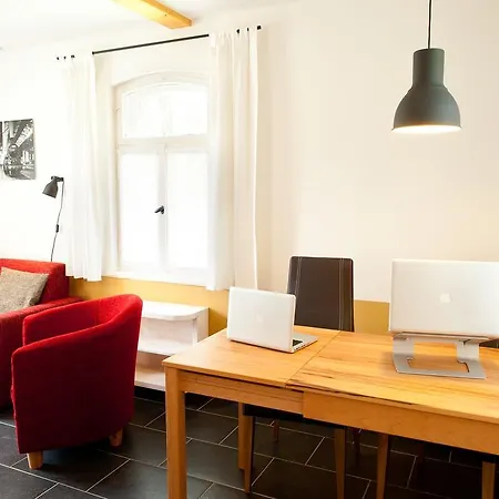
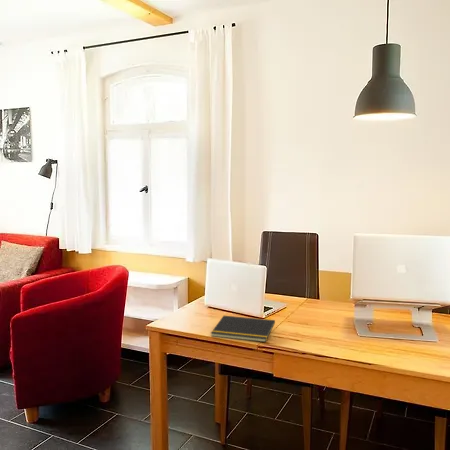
+ notepad [210,315,276,343]
